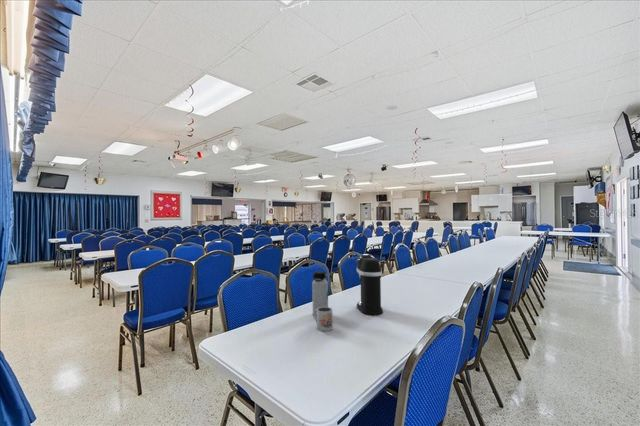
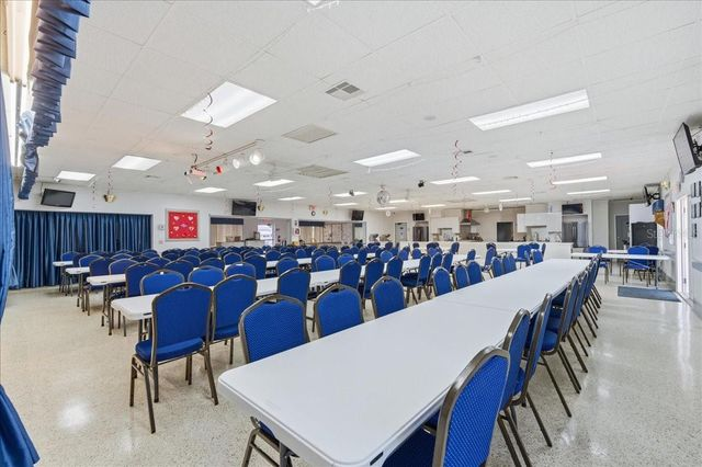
- water bottle [311,270,329,317]
- coffee maker [356,253,384,316]
- mug [313,306,334,332]
